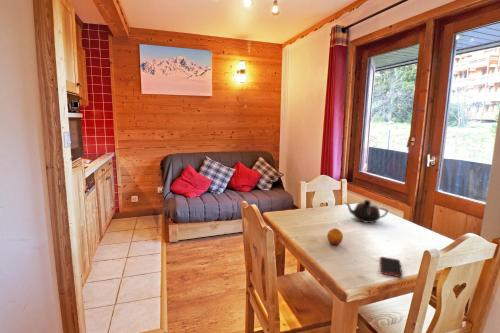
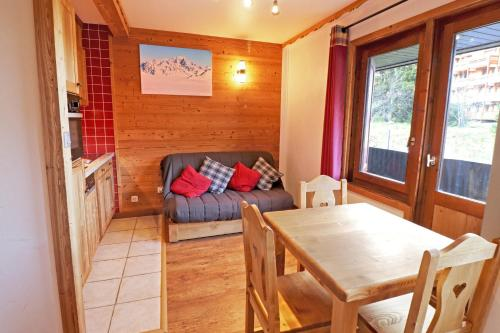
- fruit [326,227,344,247]
- cell phone [379,256,403,278]
- teapot [344,199,389,224]
